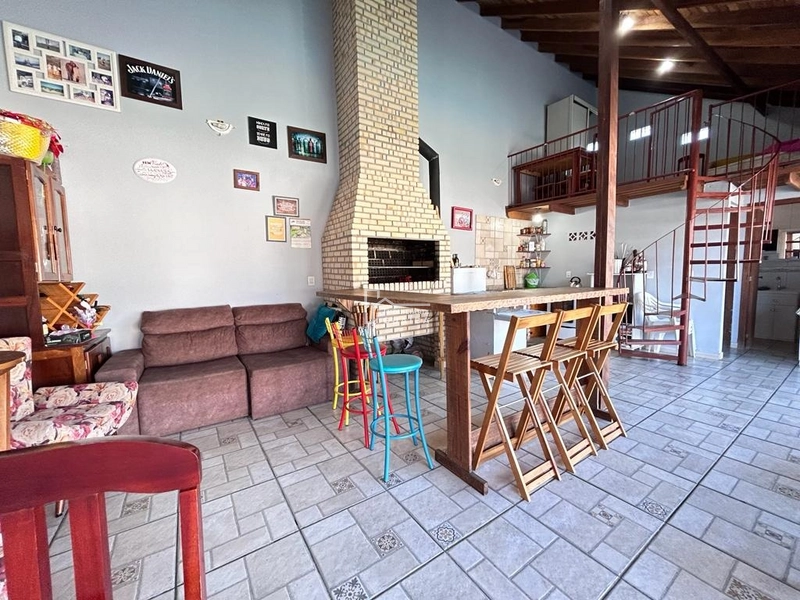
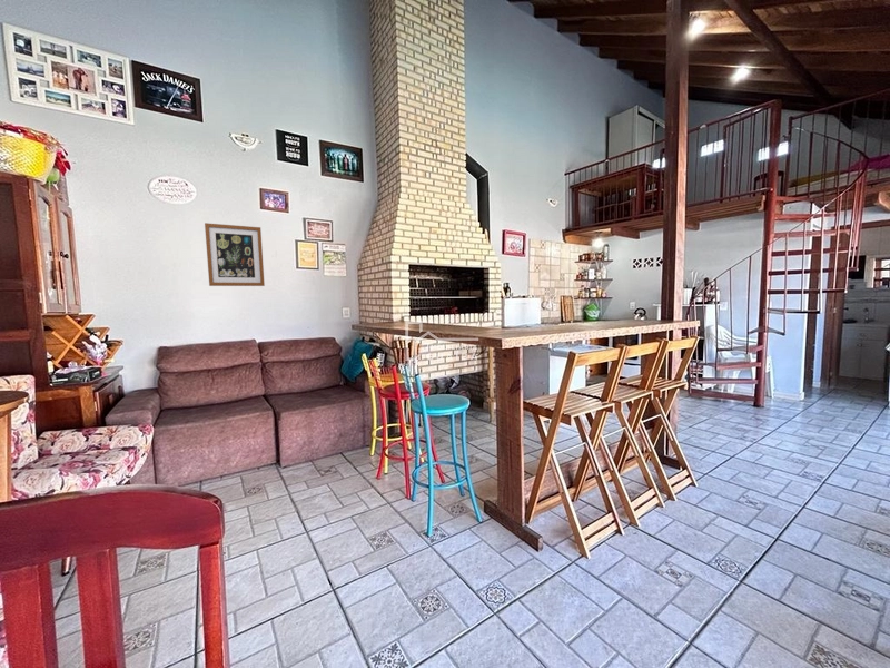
+ wall art [204,222,266,287]
